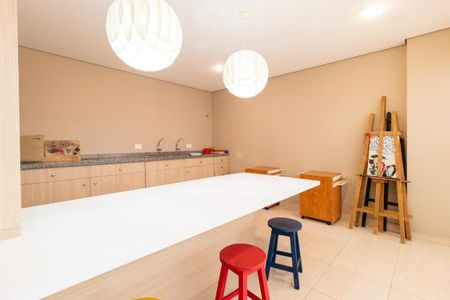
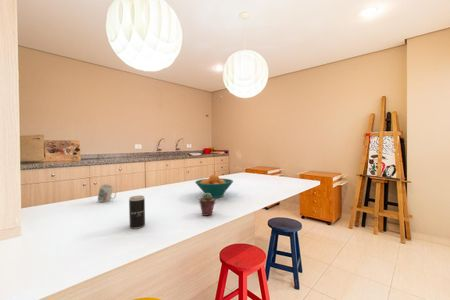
+ potted succulent [198,193,216,217]
+ beverage can [128,195,146,230]
+ fruit bowl [194,173,234,199]
+ mug [97,183,117,203]
